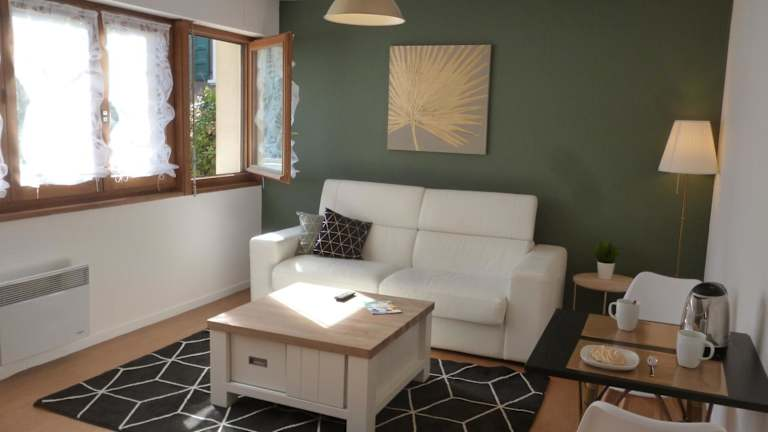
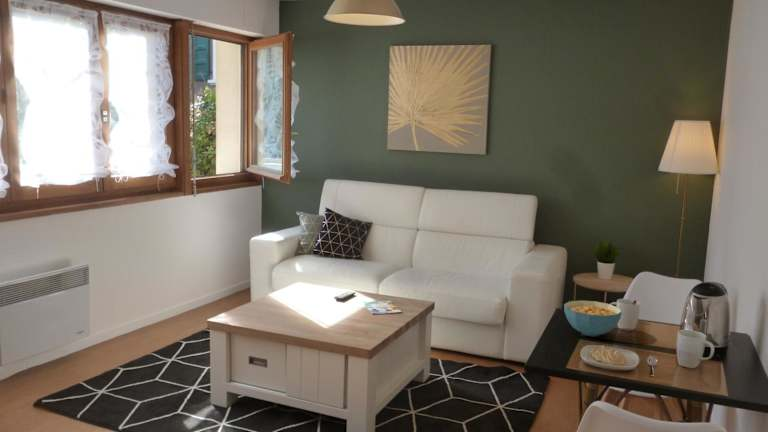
+ cereal bowl [563,300,623,337]
